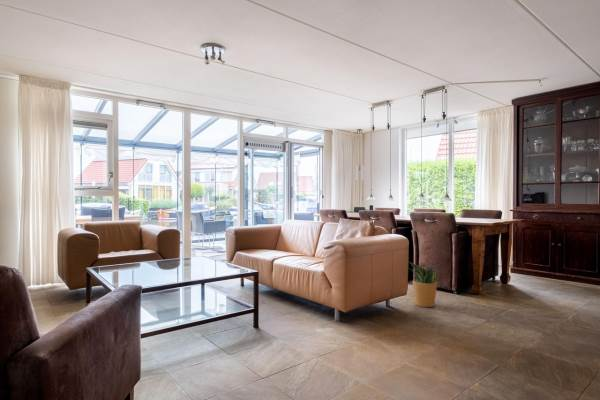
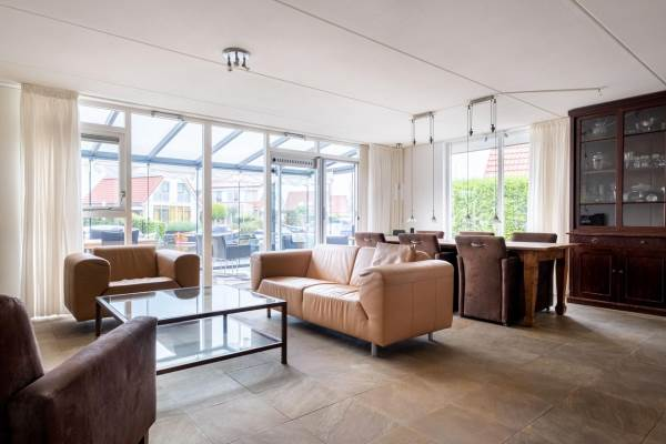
- potted plant [409,261,438,308]
